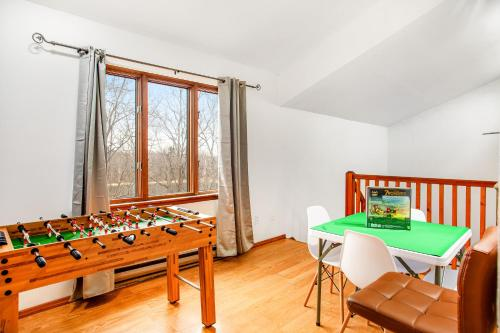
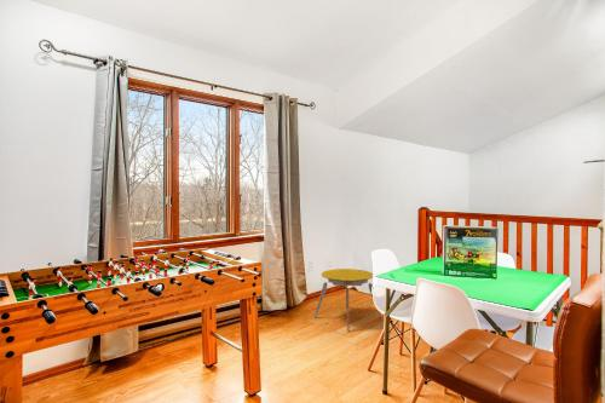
+ stool [313,267,382,333]
